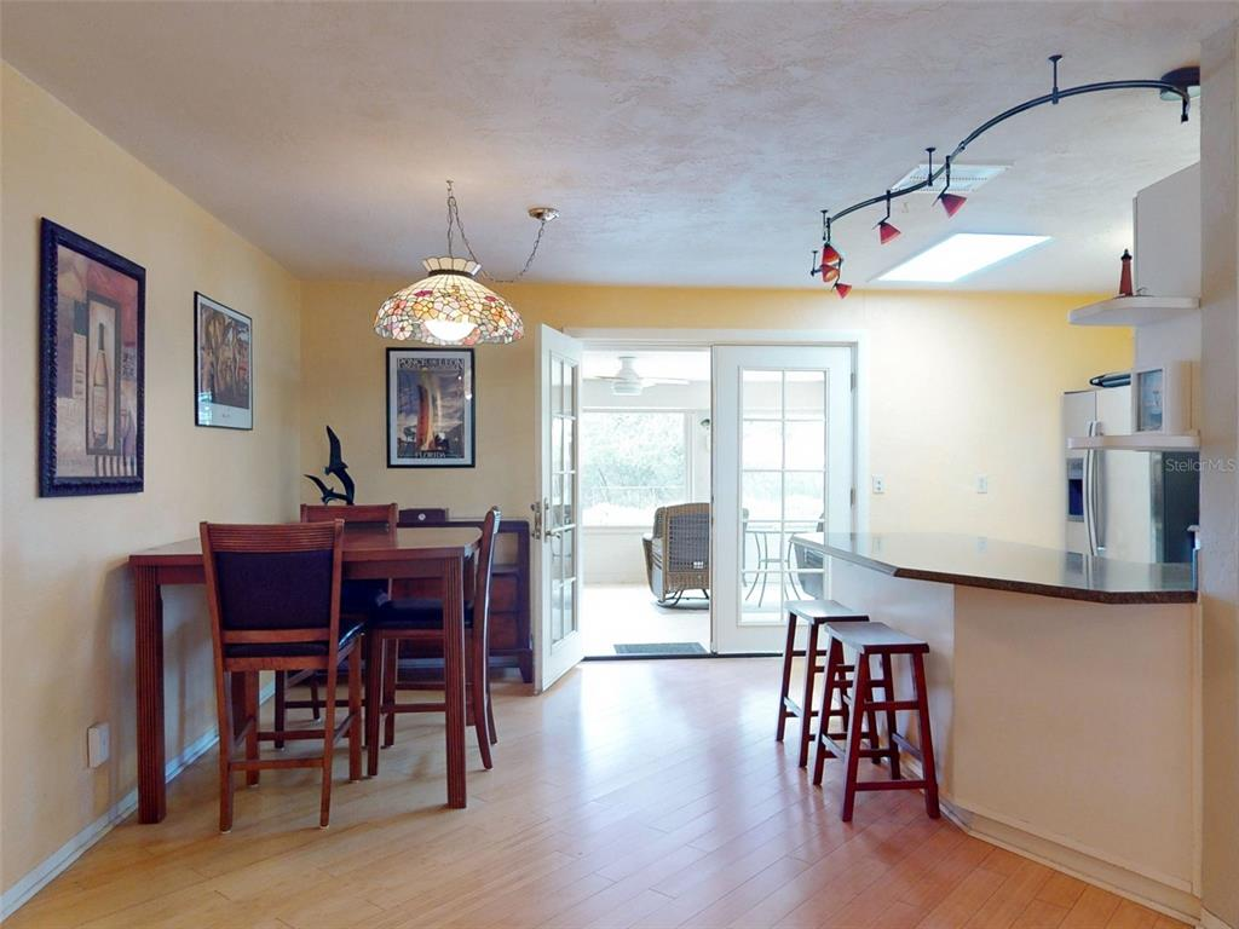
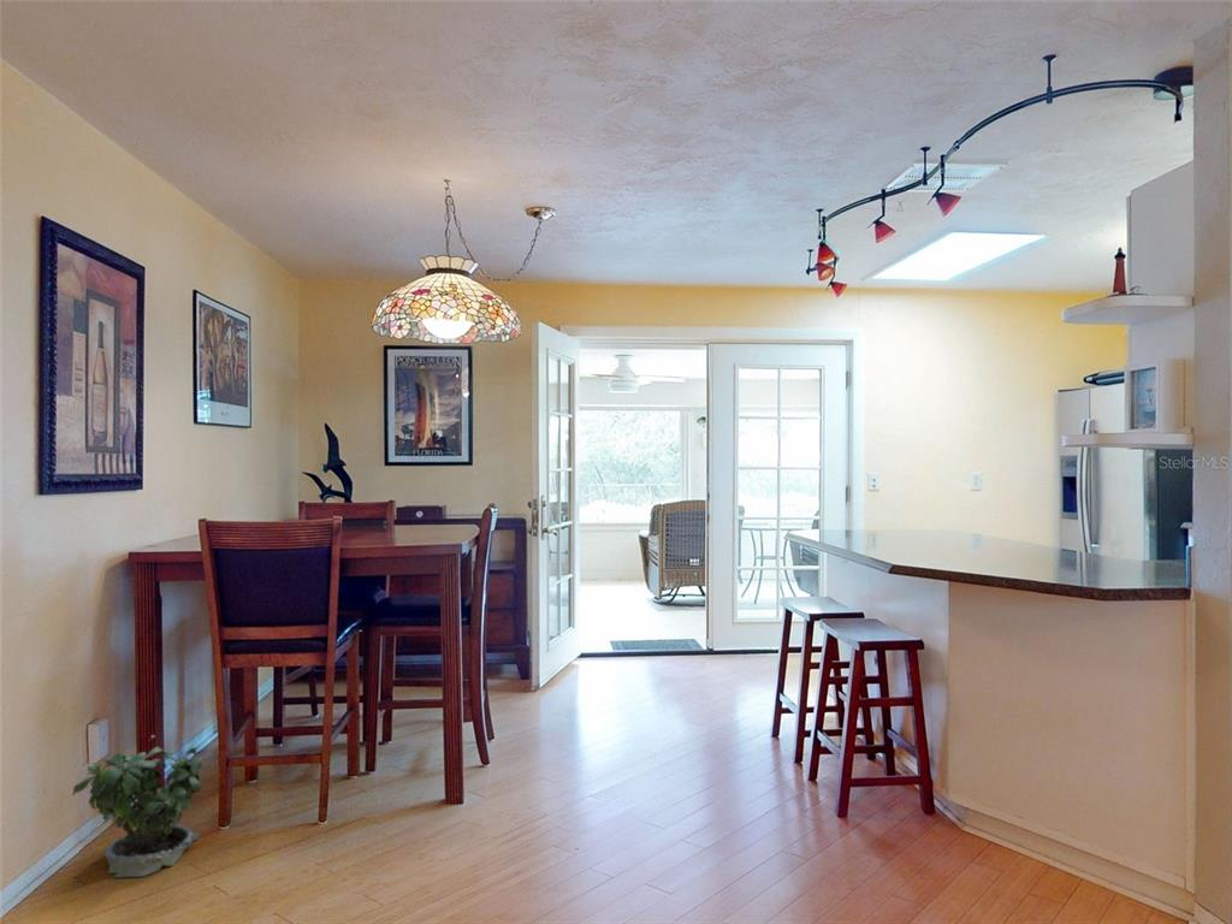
+ potted plant [71,734,205,879]
